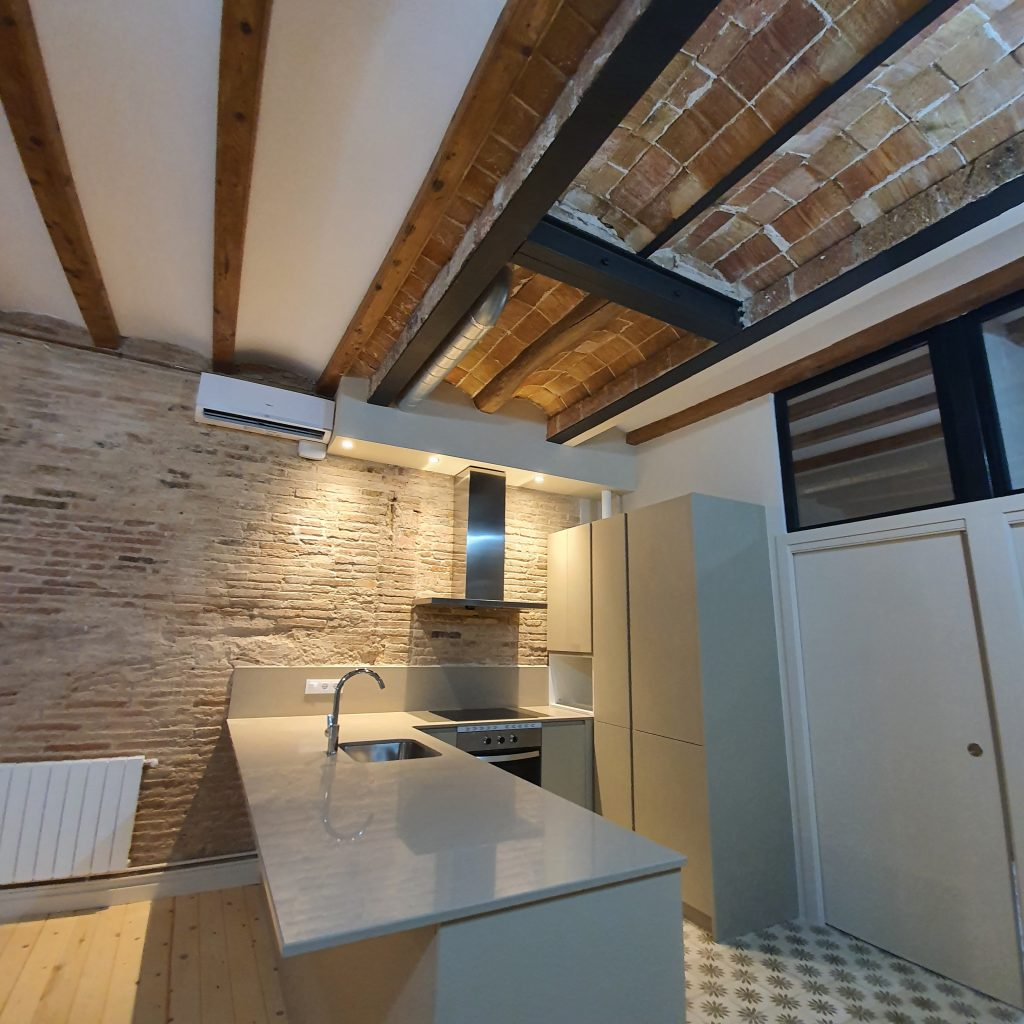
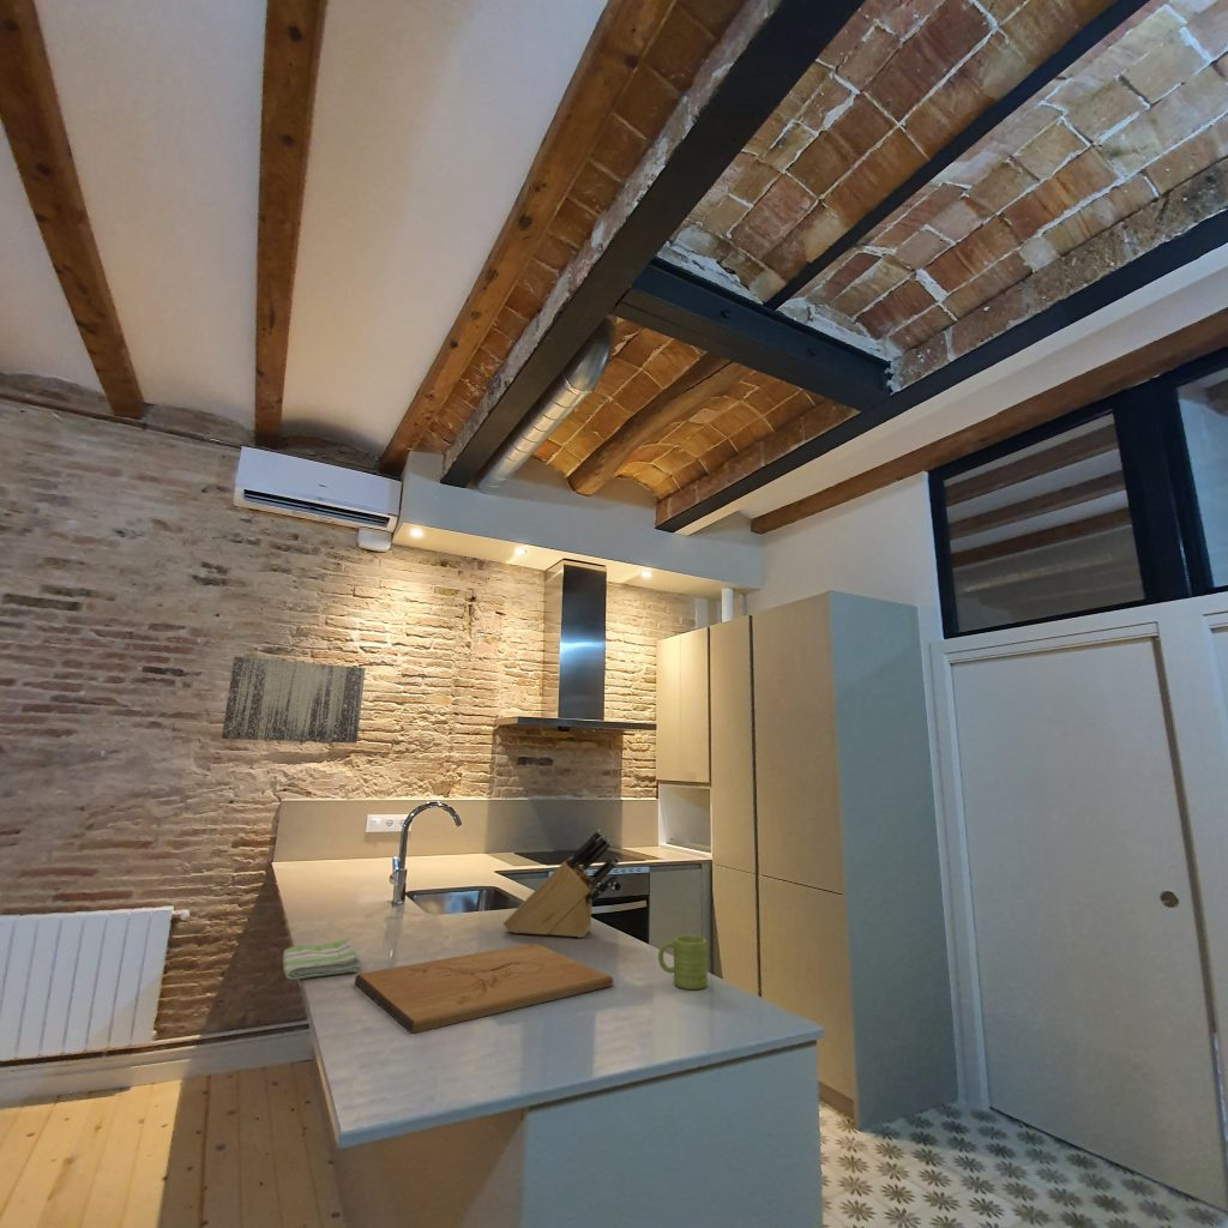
+ cutting board [353,943,614,1035]
+ mug [657,934,709,991]
+ dish towel [282,939,363,981]
+ knife block [502,829,621,939]
+ wall art [221,656,366,745]
